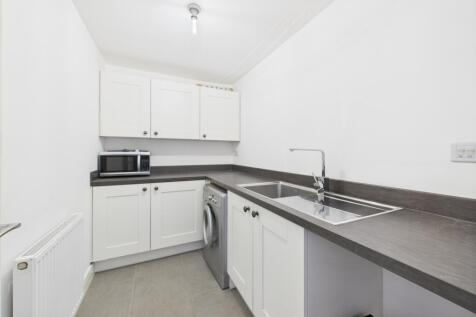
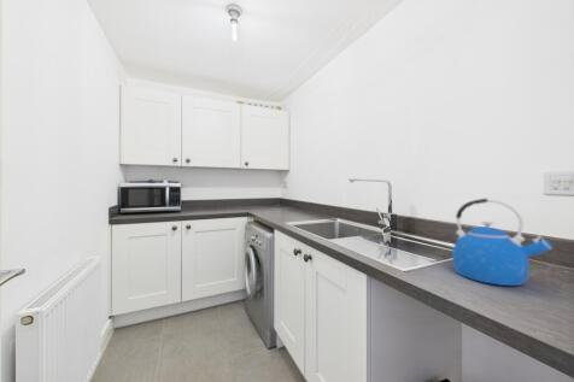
+ kettle [451,198,554,287]
